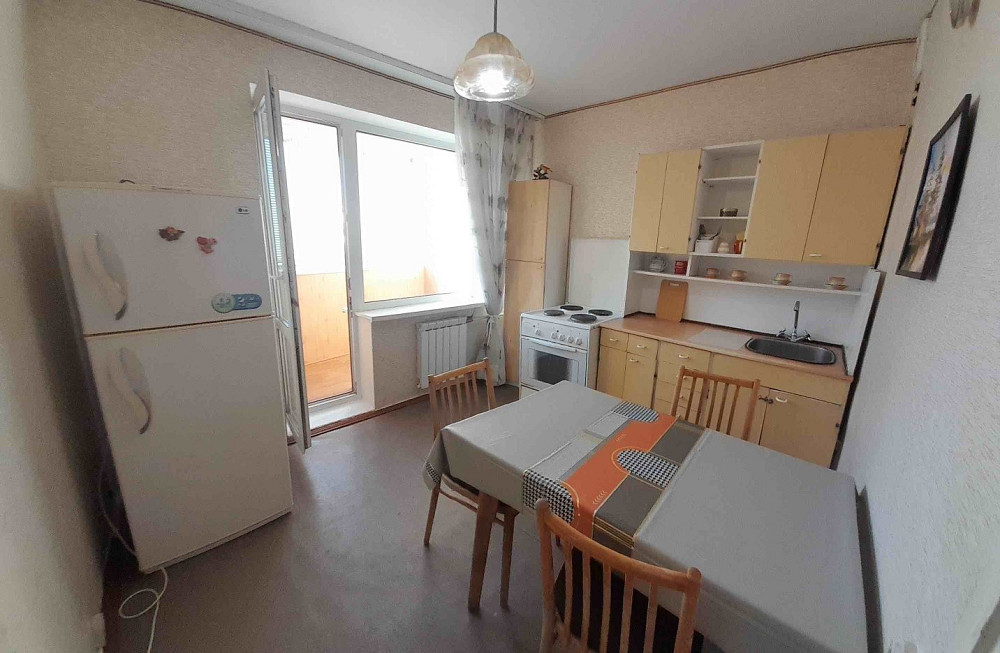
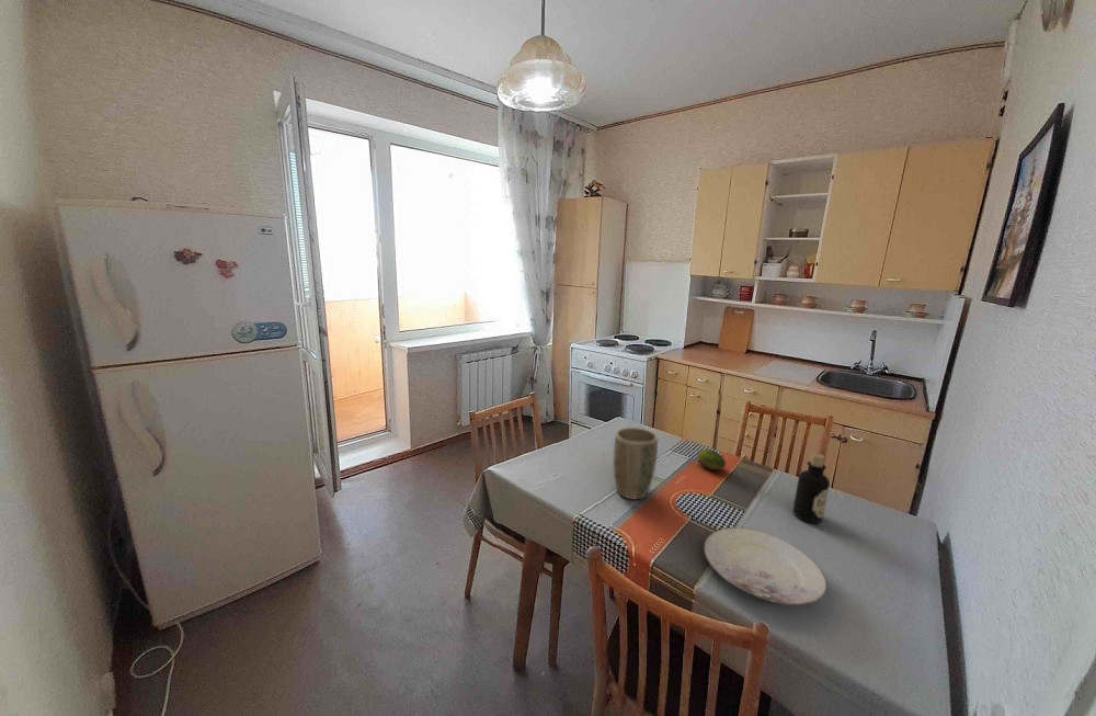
+ fruit [696,448,727,471]
+ plate [703,526,829,606]
+ bottle [792,452,831,524]
+ plant pot [613,427,659,500]
